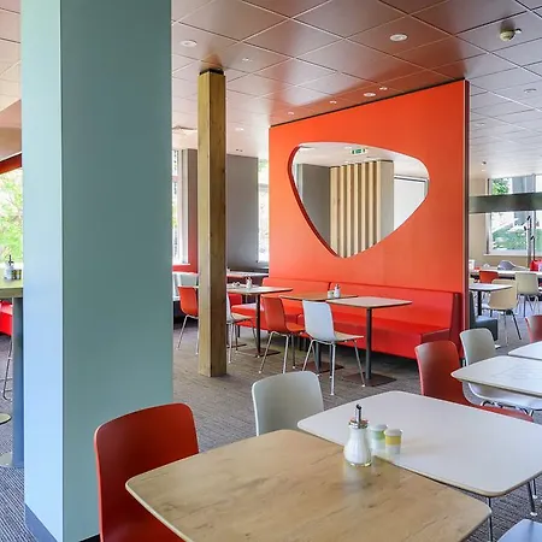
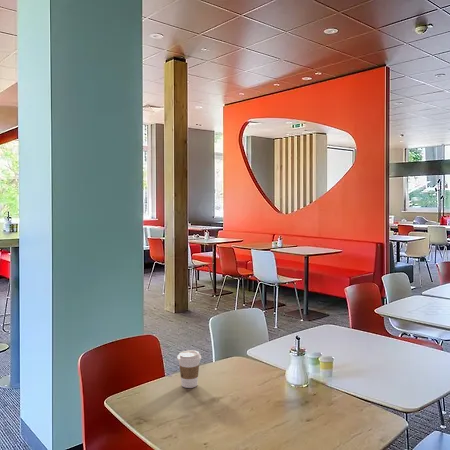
+ coffee cup [176,349,202,389]
